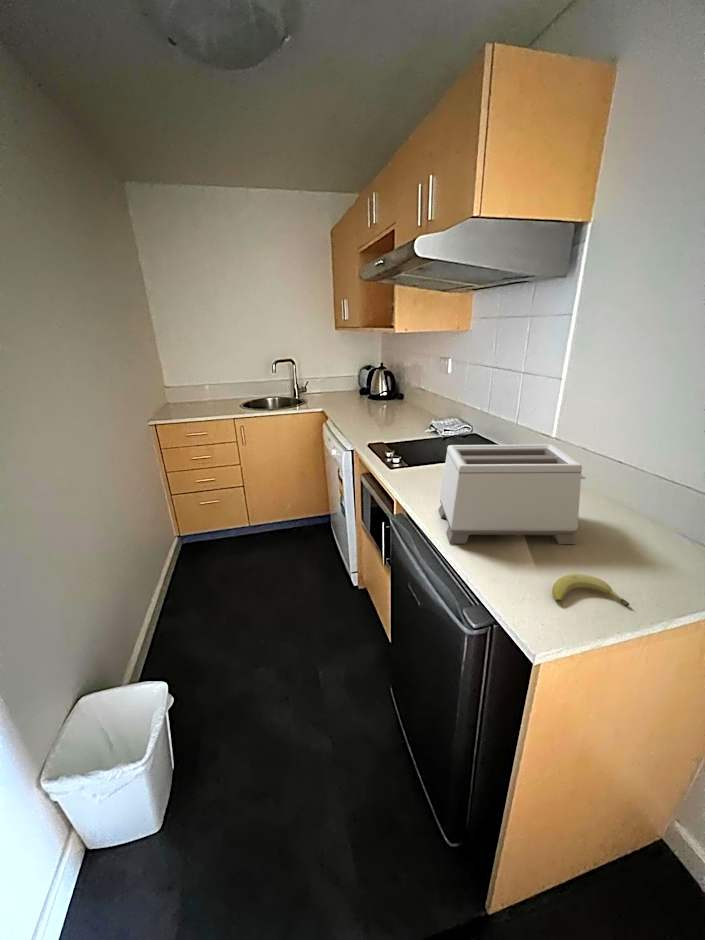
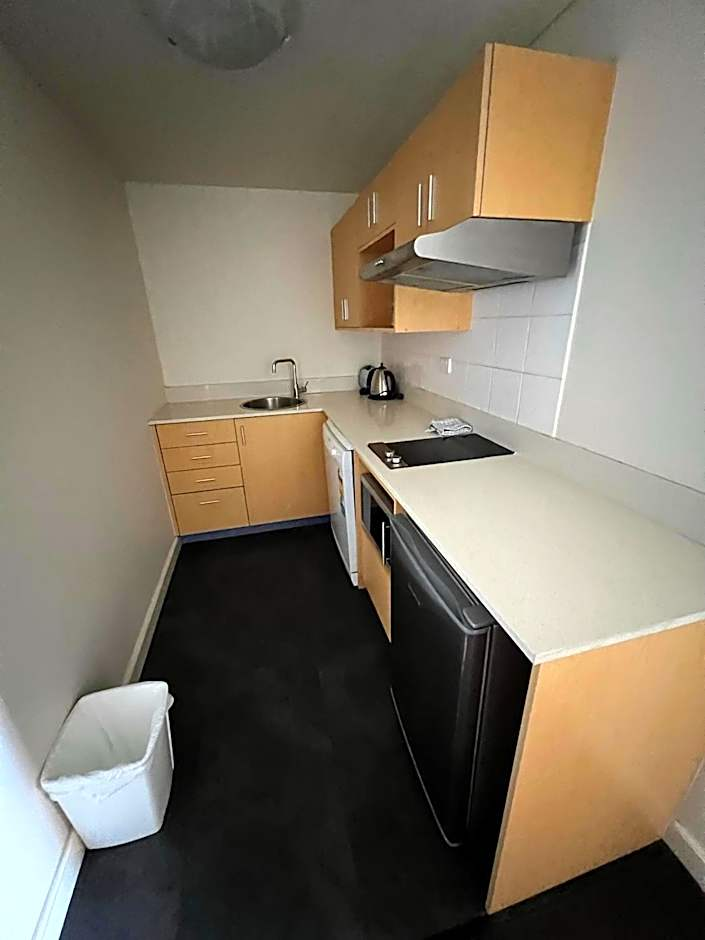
- toaster [437,443,587,545]
- fruit [551,573,630,607]
